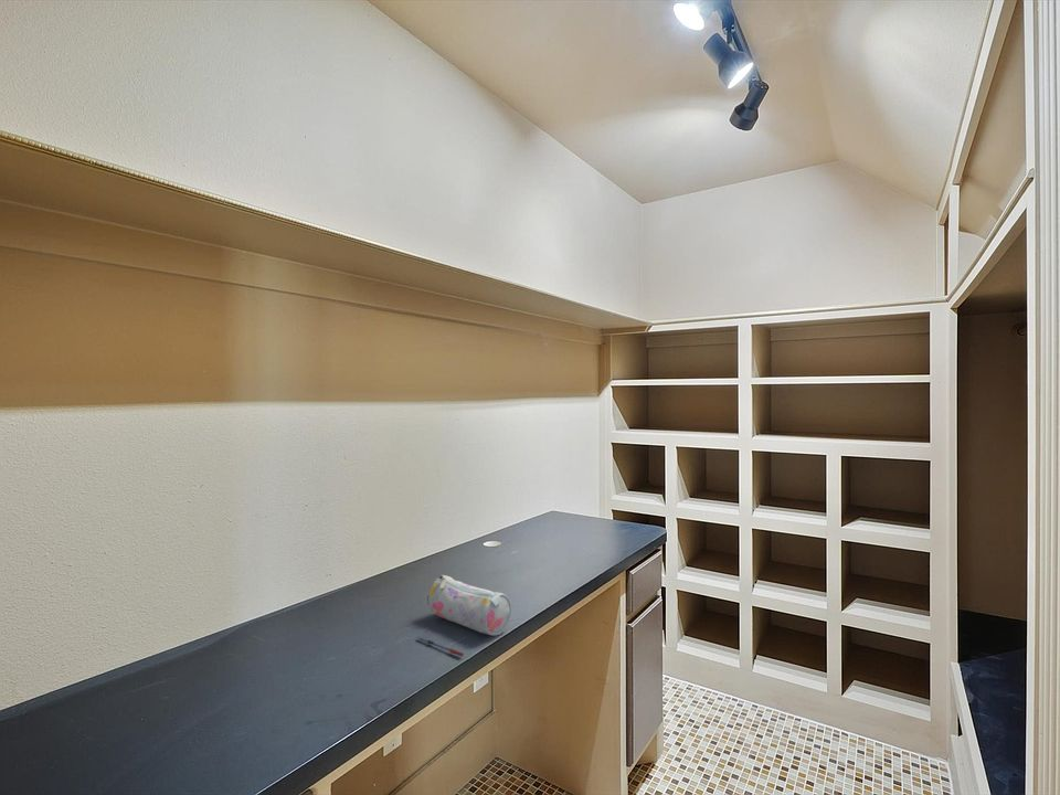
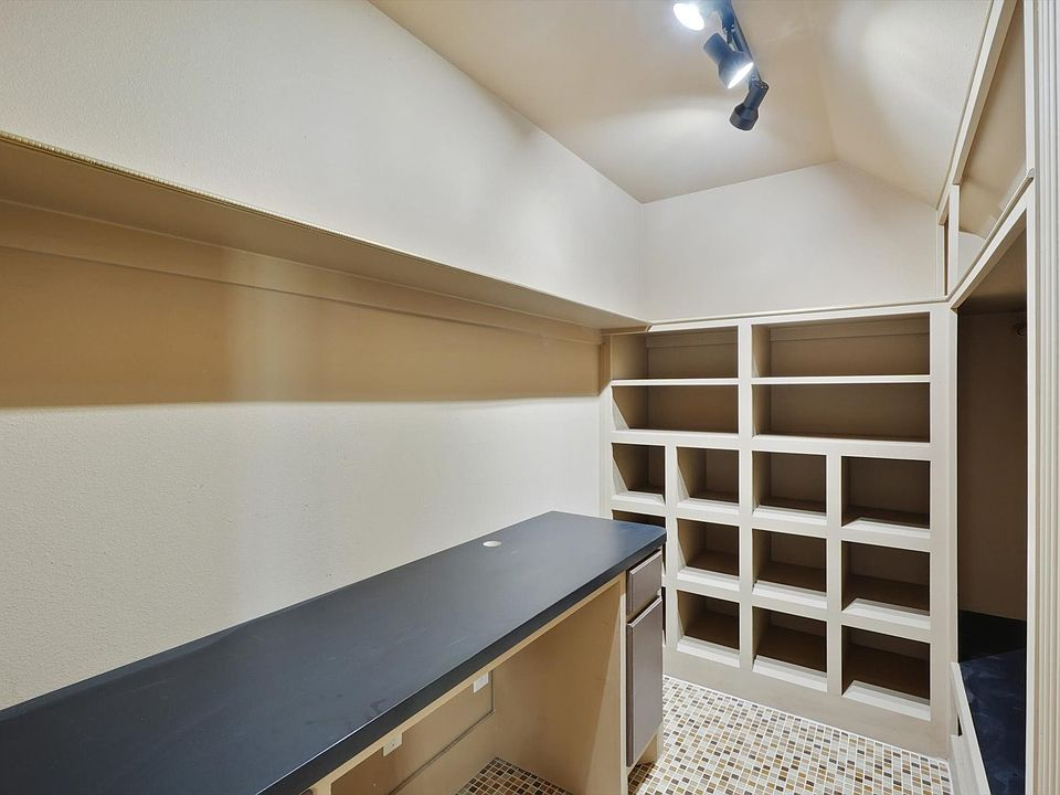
- pencil case [426,574,512,637]
- pen [414,636,465,657]
